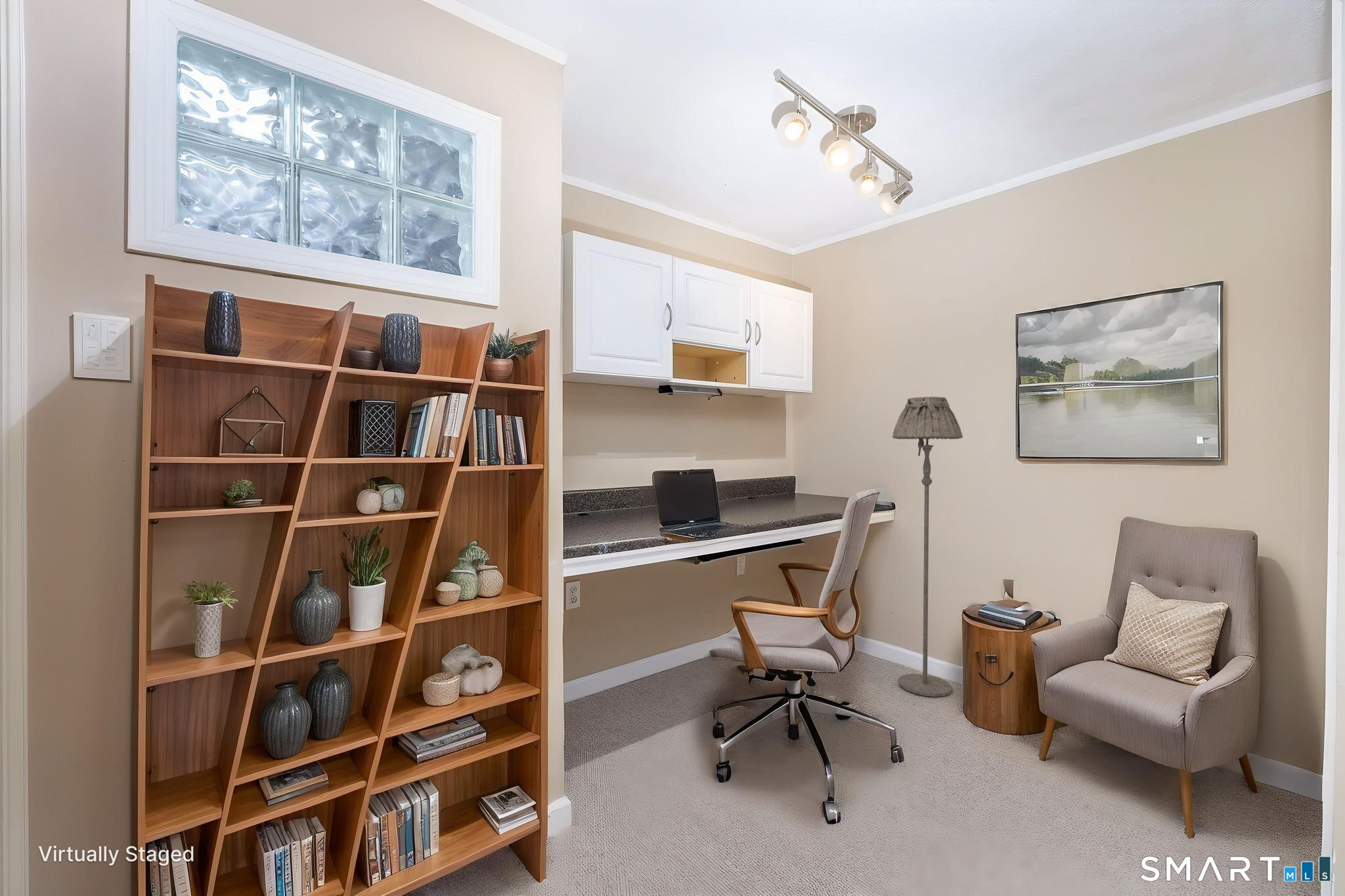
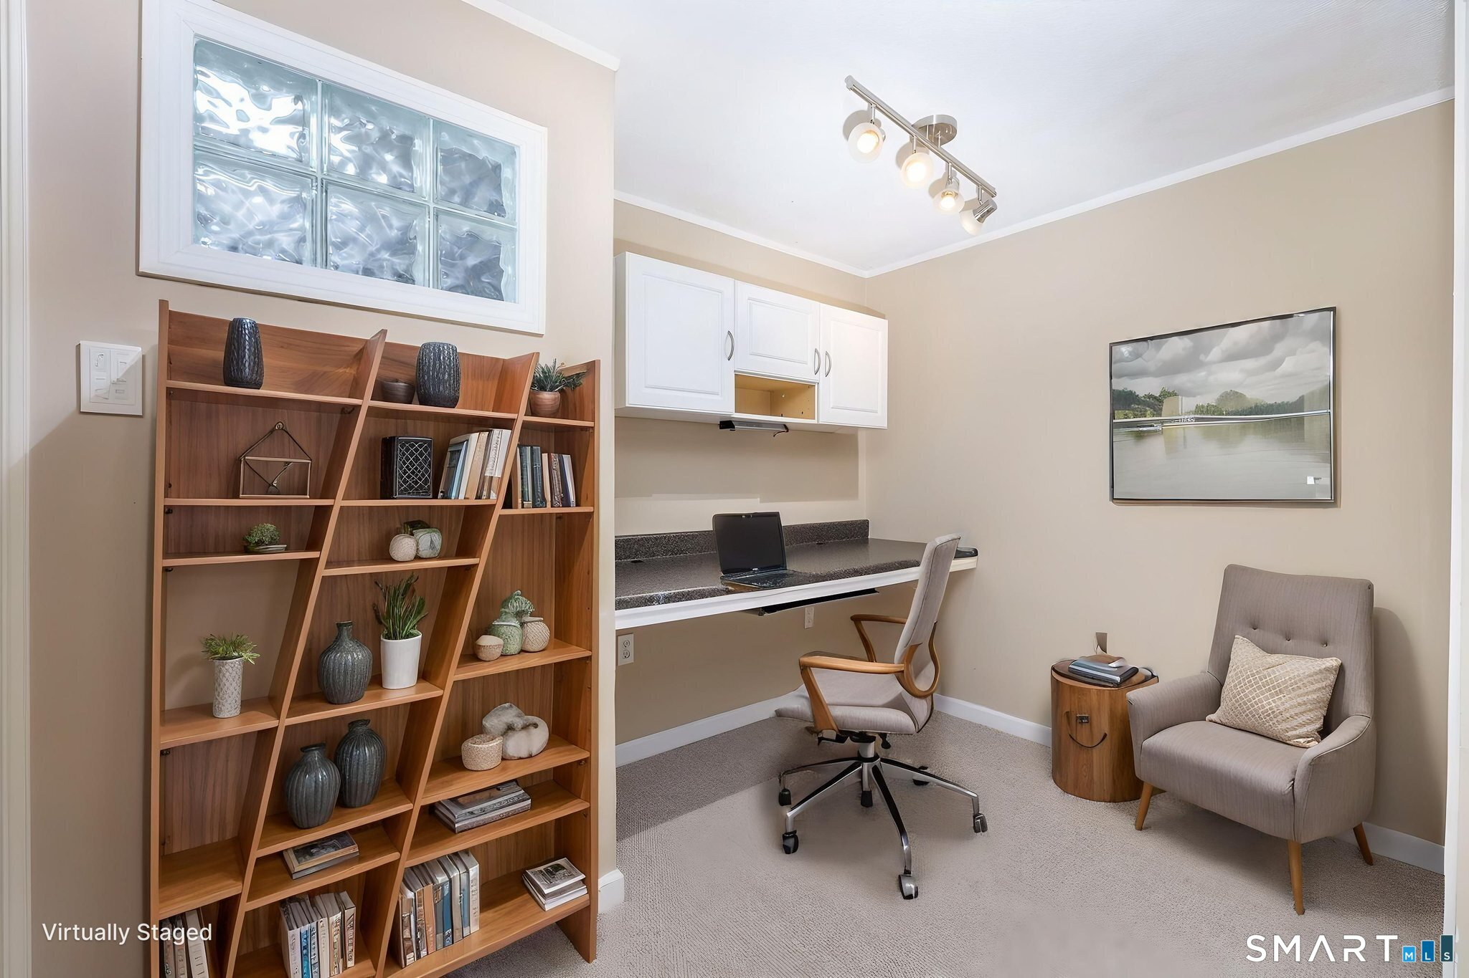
- floor lamp [892,396,963,697]
